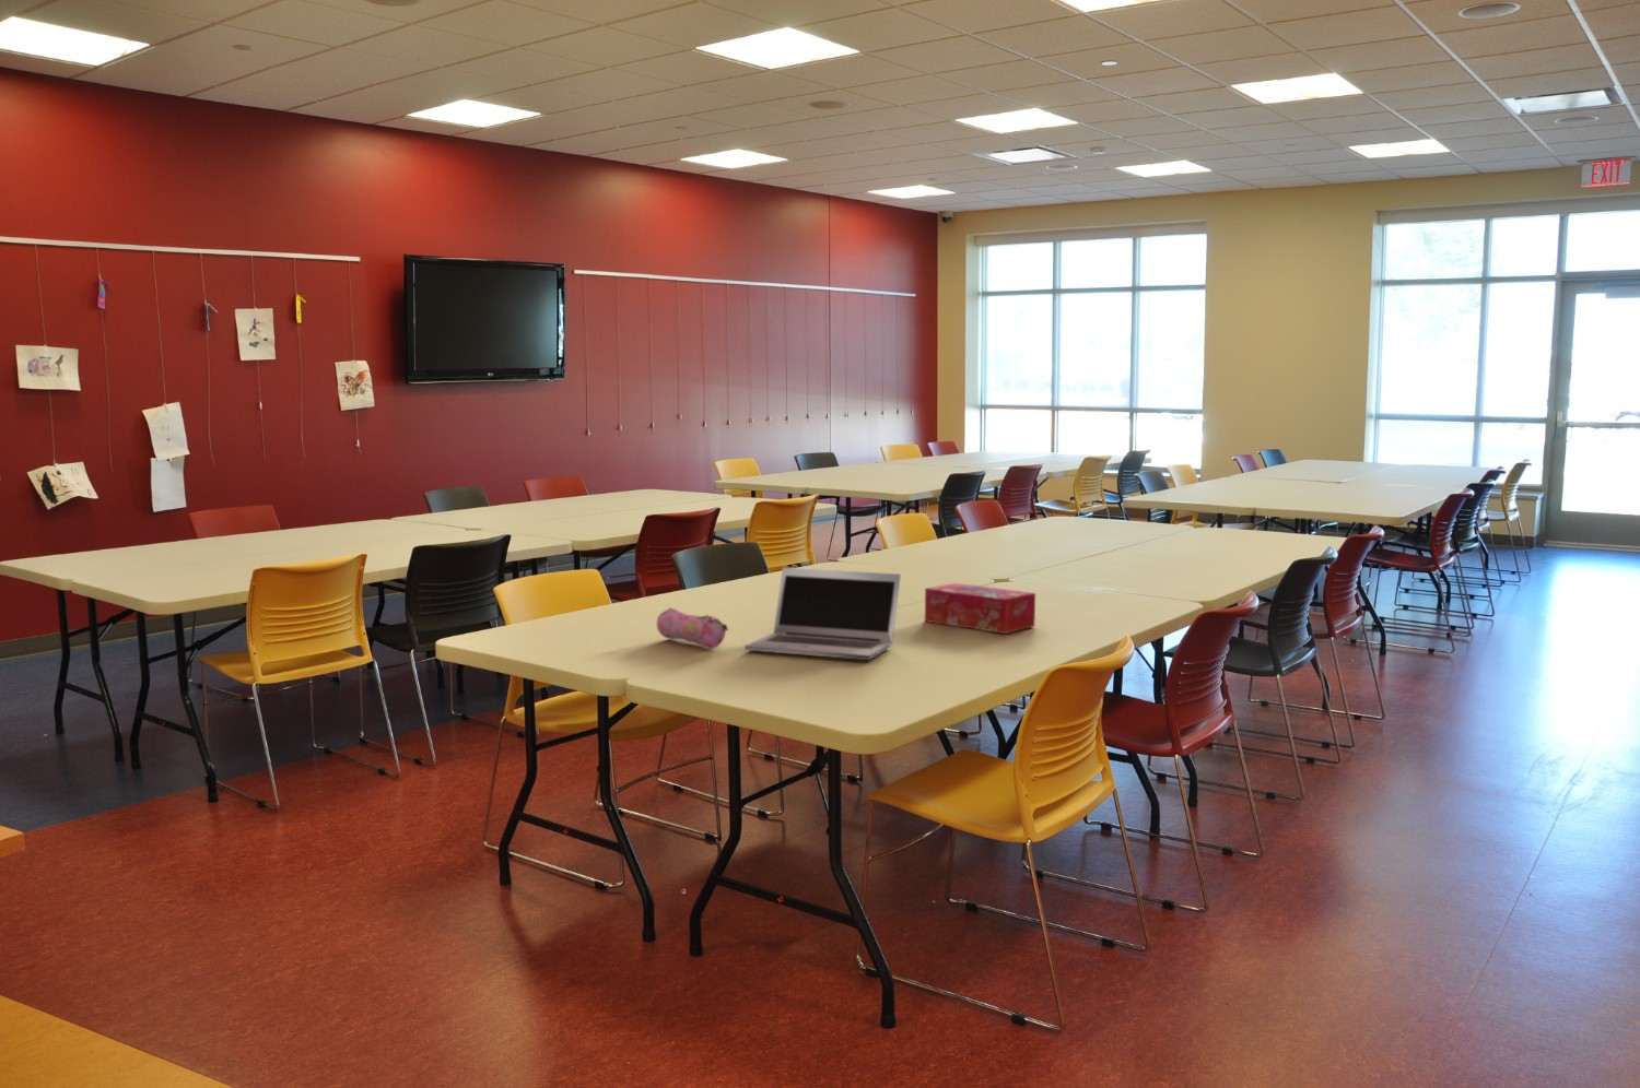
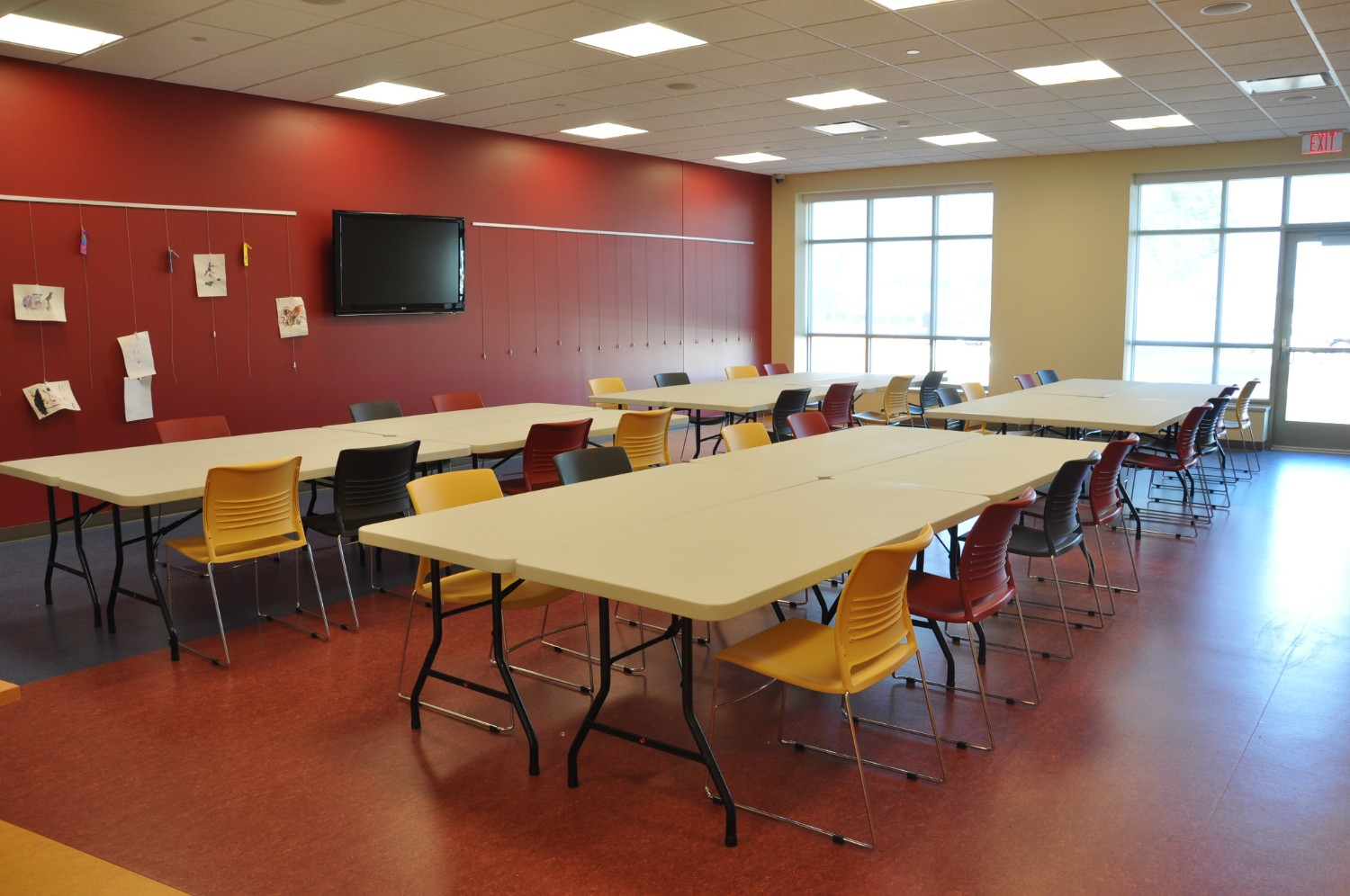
- tissue box [924,582,1036,635]
- pencil case [656,606,729,650]
- laptop [743,567,903,661]
